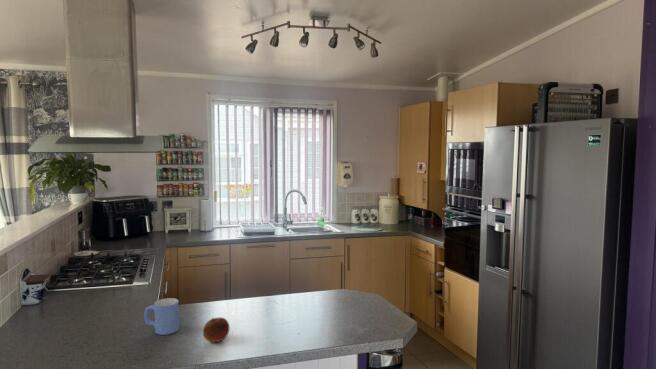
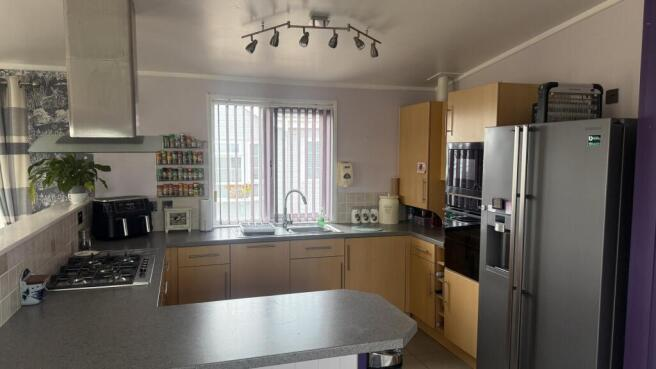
- fruit [202,317,230,343]
- mug [143,297,180,336]
